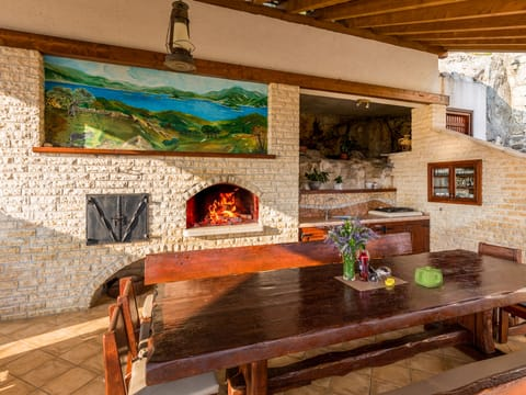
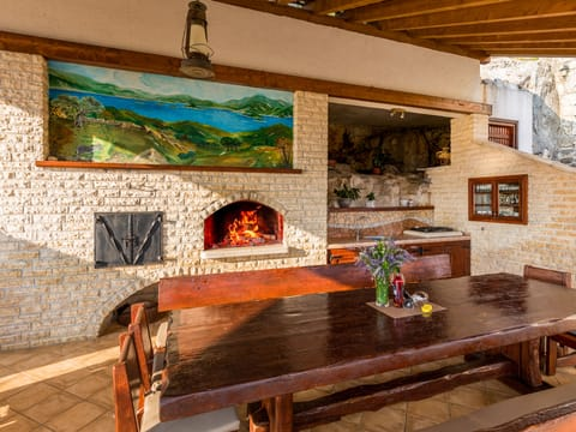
- teapot [414,266,444,289]
